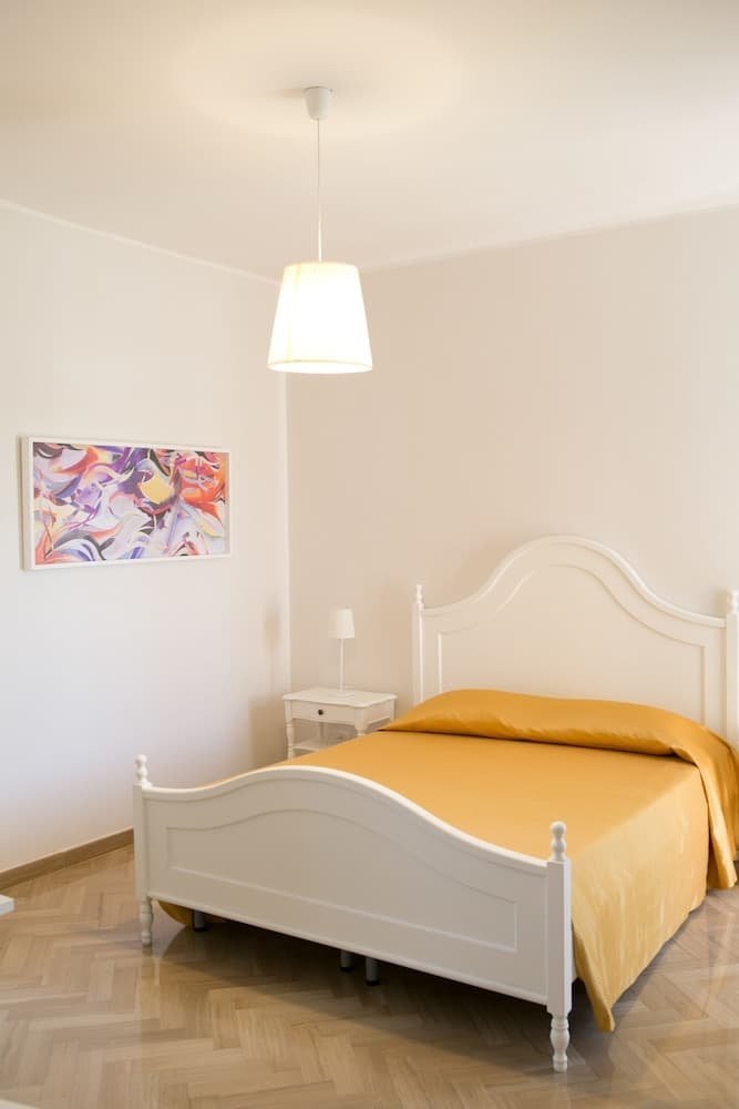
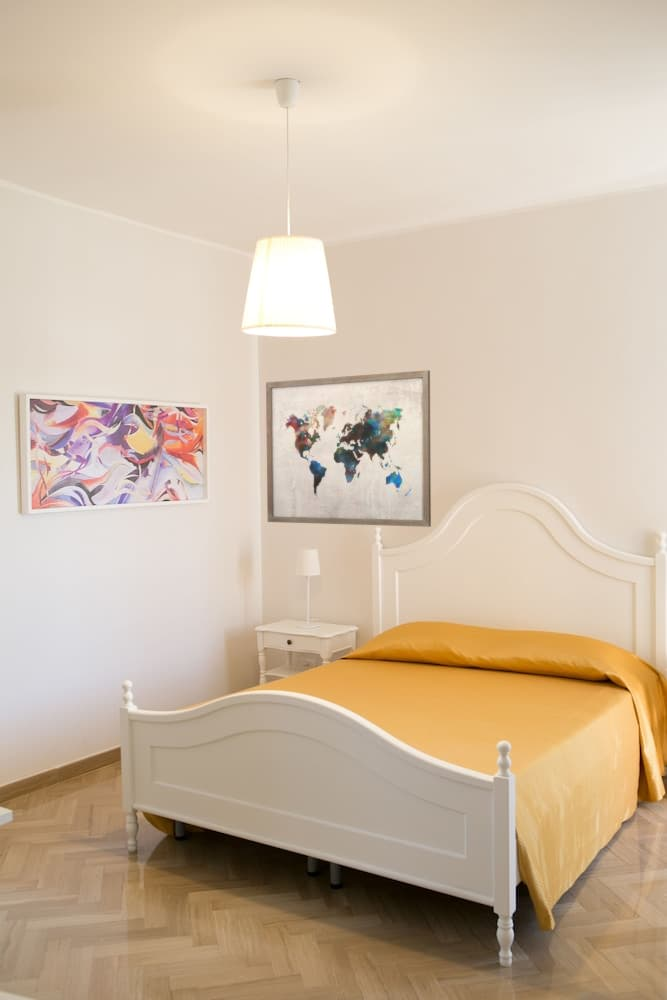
+ wall art [265,369,432,528]
